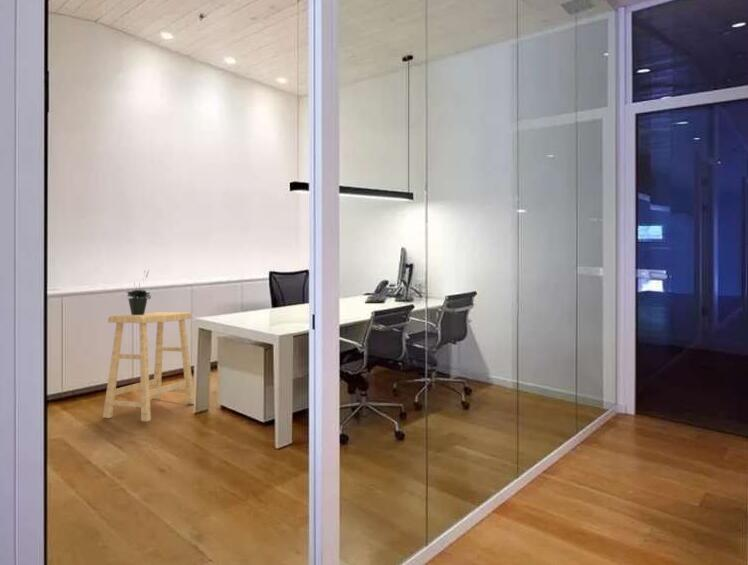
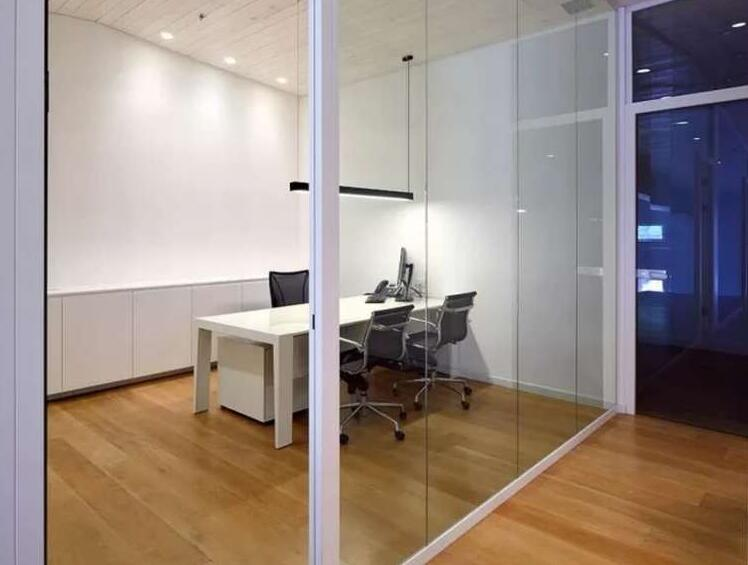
- stool [102,311,195,422]
- potted plant [126,269,152,315]
